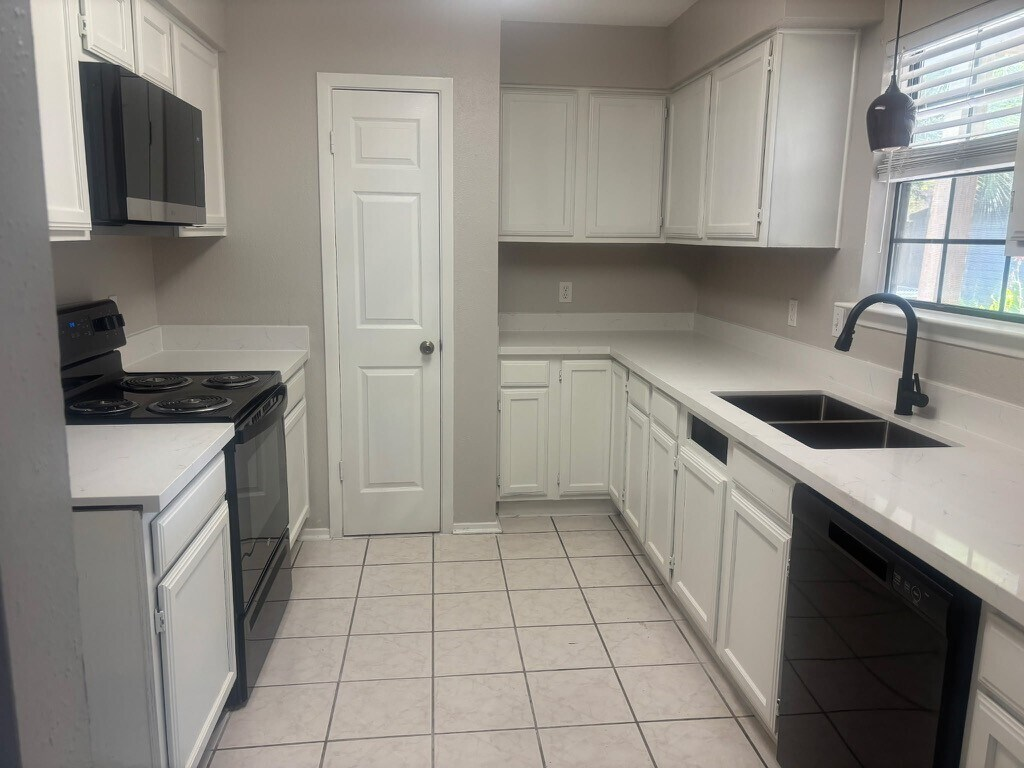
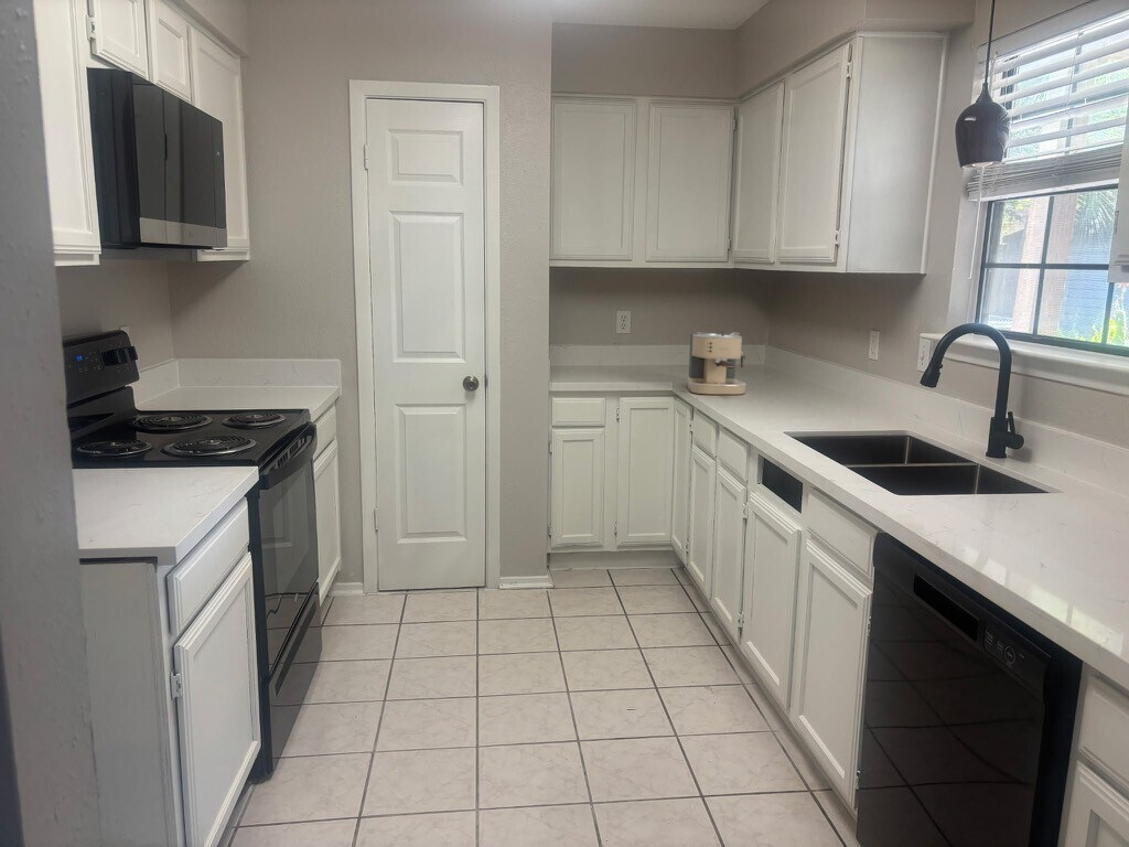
+ coffee maker [687,331,748,395]
